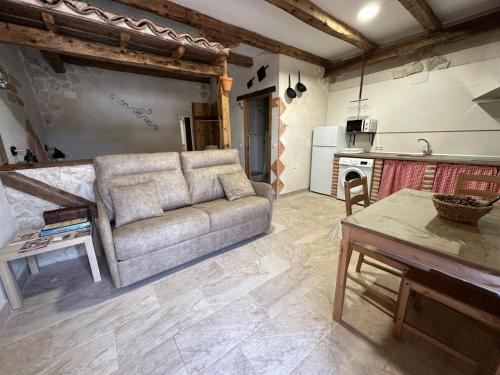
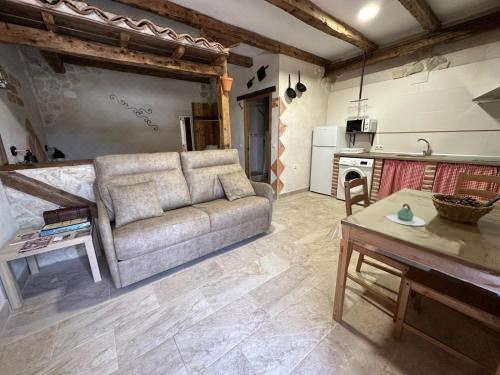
+ teapot [385,203,426,227]
